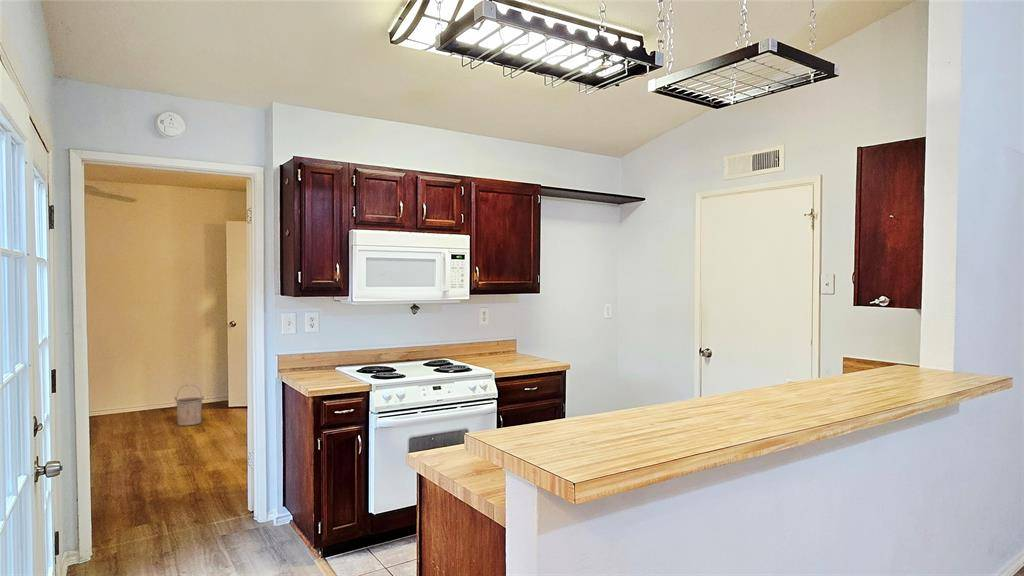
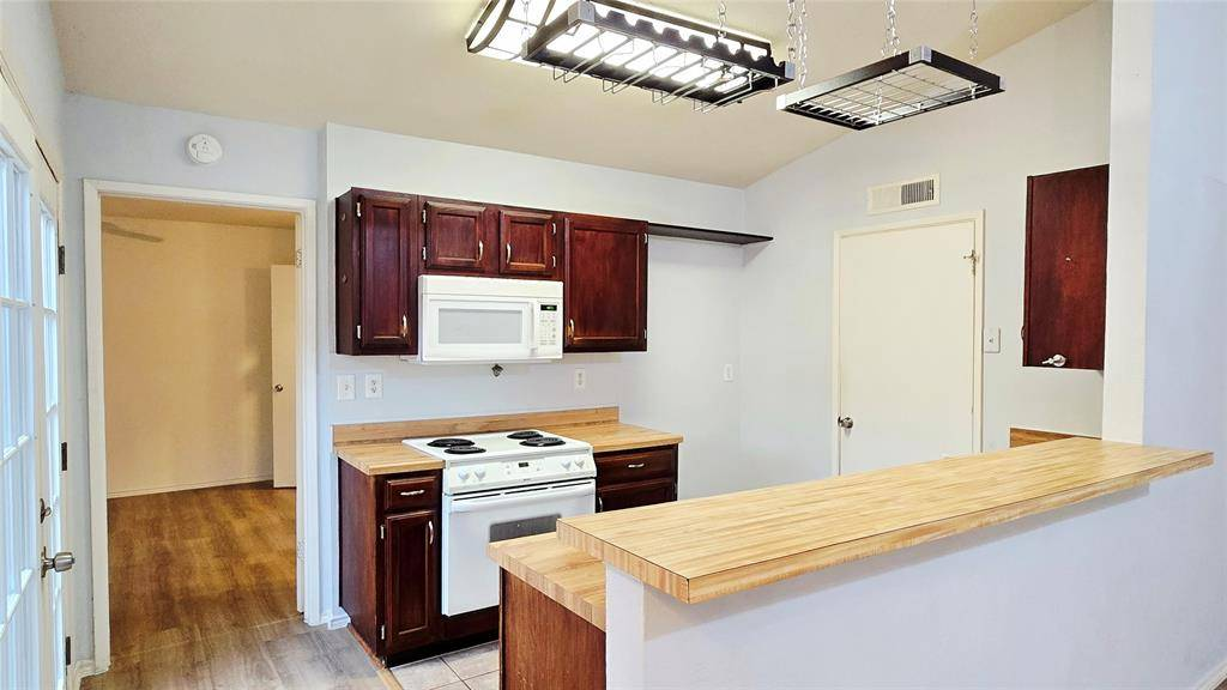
- bucket [173,384,205,427]
